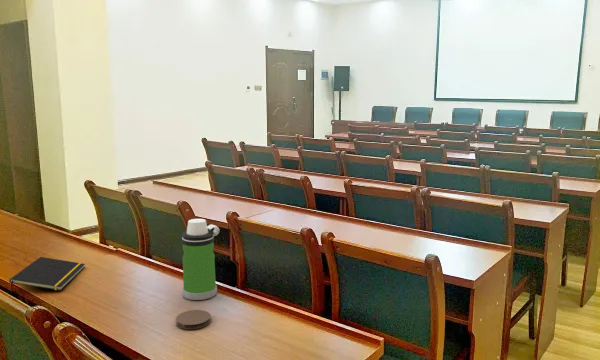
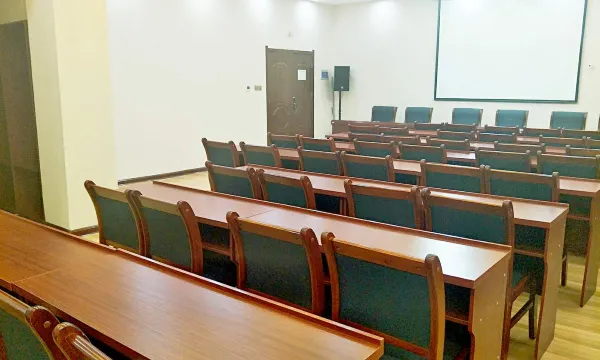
- water bottle [180,218,220,301]
- coaster [175,309,212,330]
- notepad [8,256,86,294]
